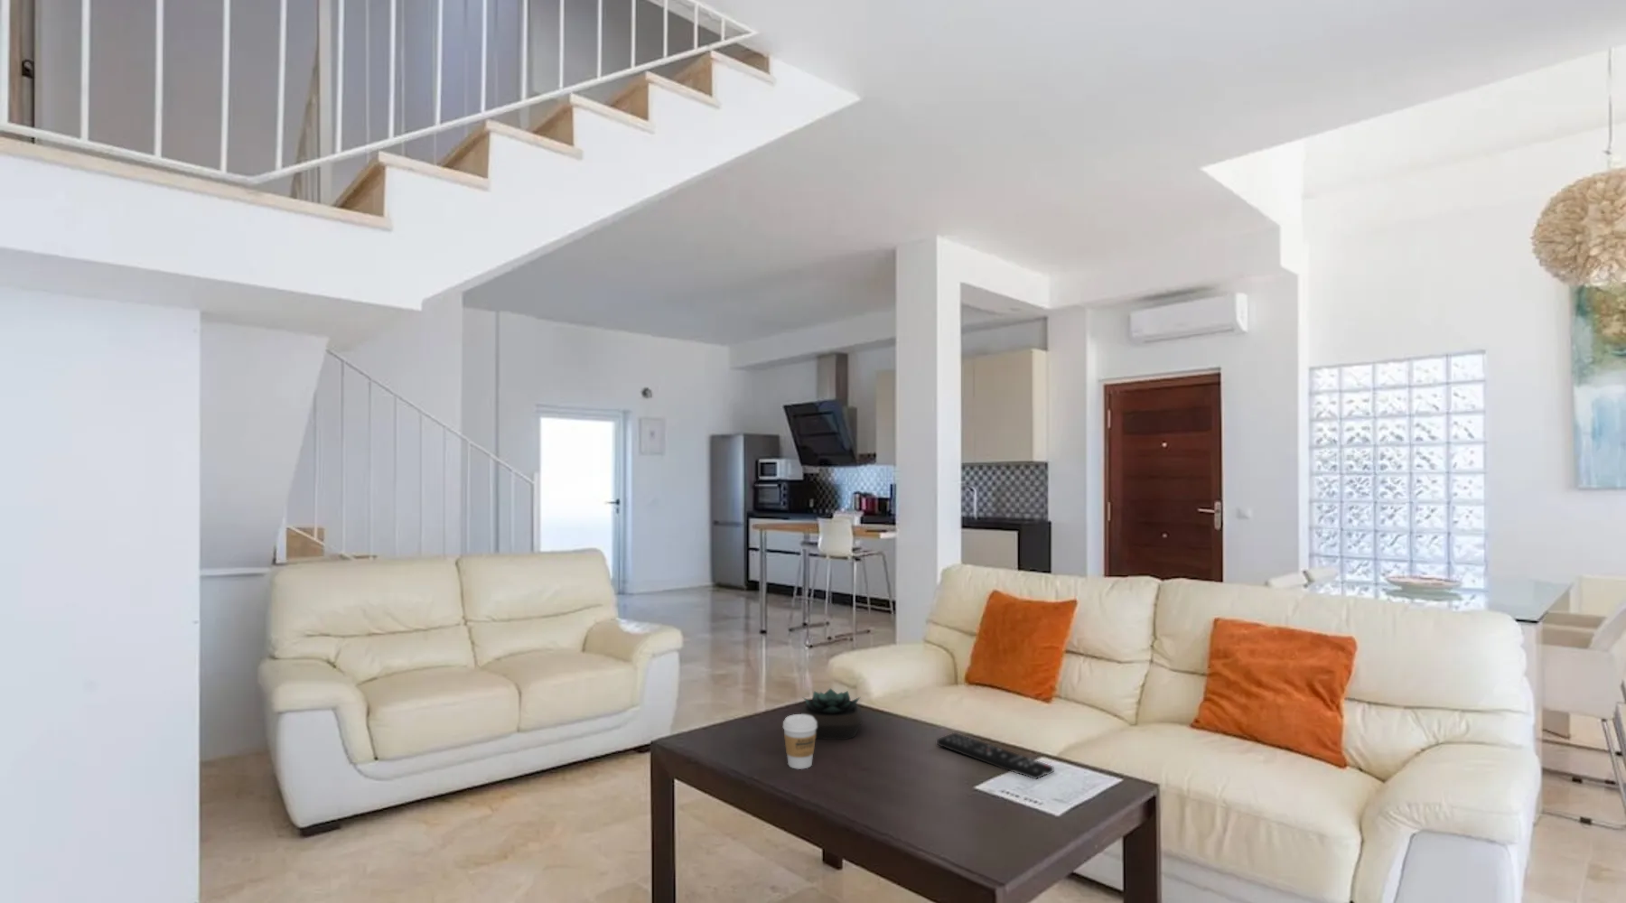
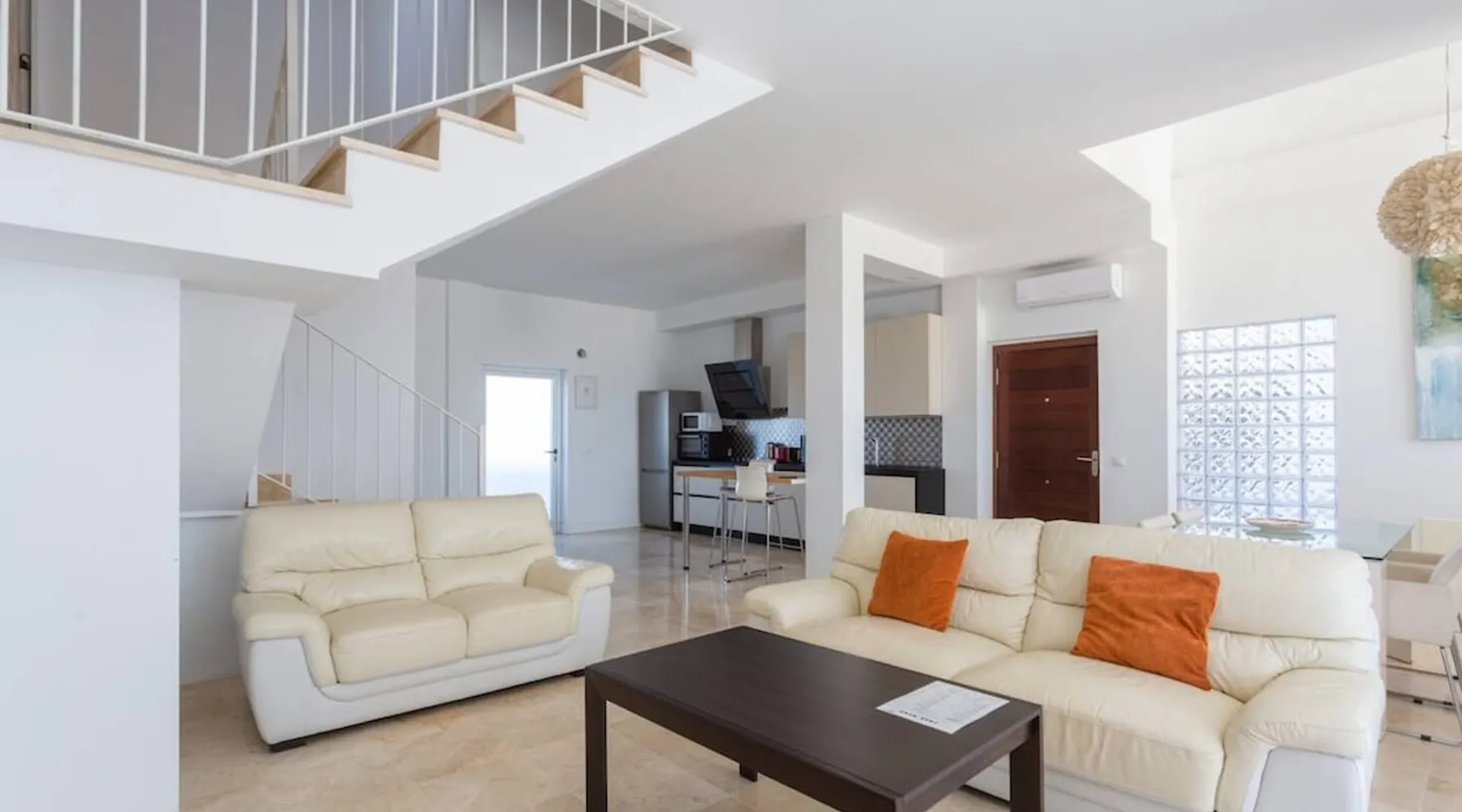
- coffee cup [782,713,816,771]
- remote control [935,733,1054,781]
- succulent plant [801,687,864,741]
